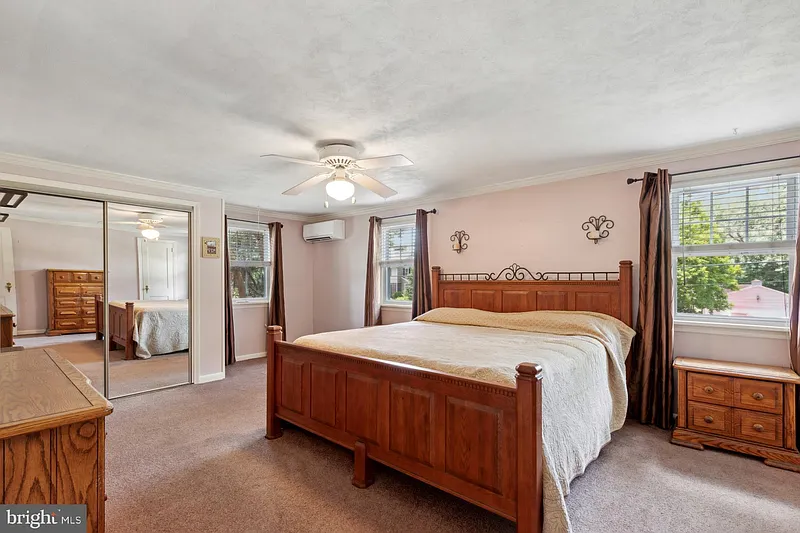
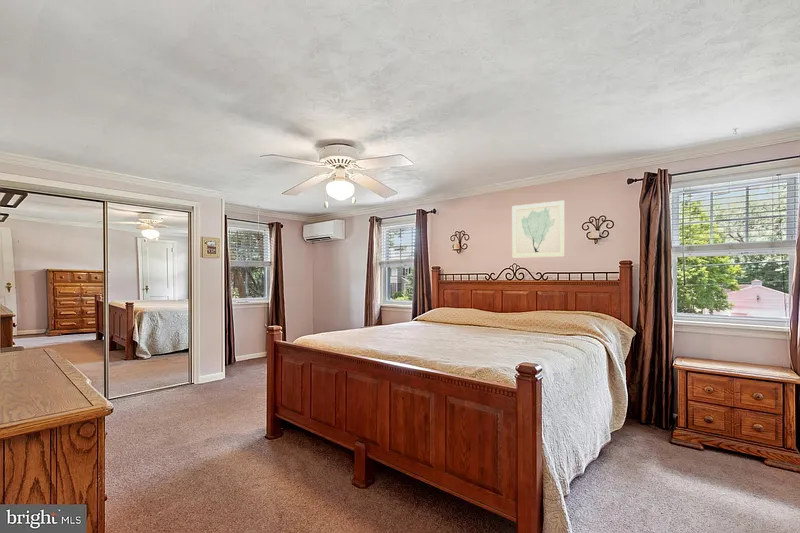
+ wall art [511,199,566,258]
